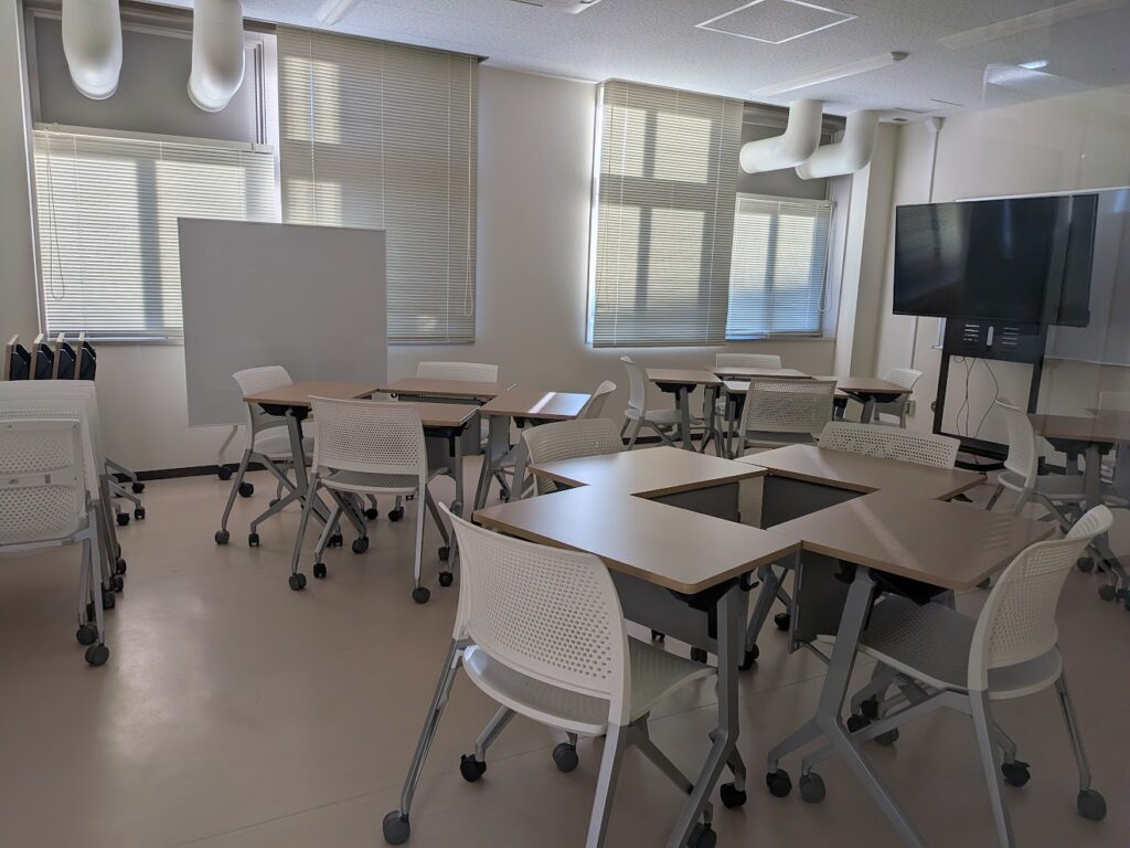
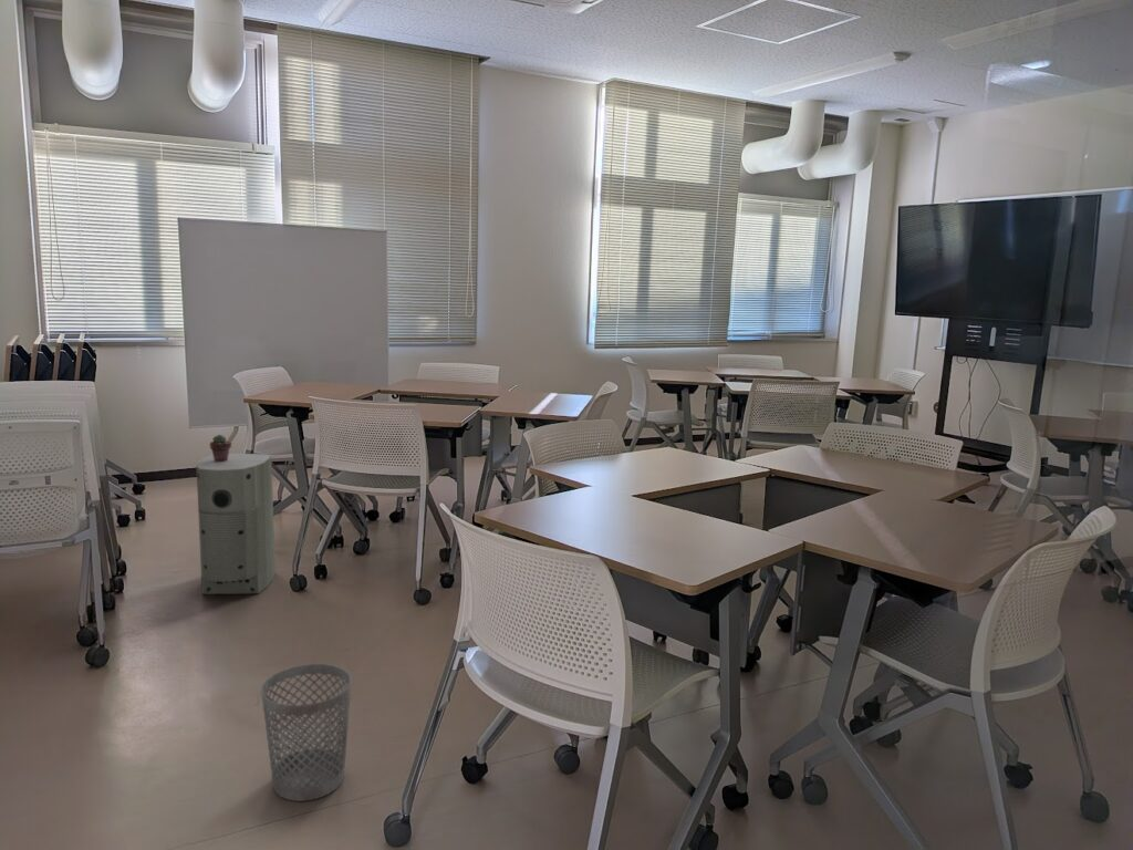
+ air purifier [195,453,277,595]
+ potted succulent [209,434,232,462]
+ wastebasket [260,663,352,802]
